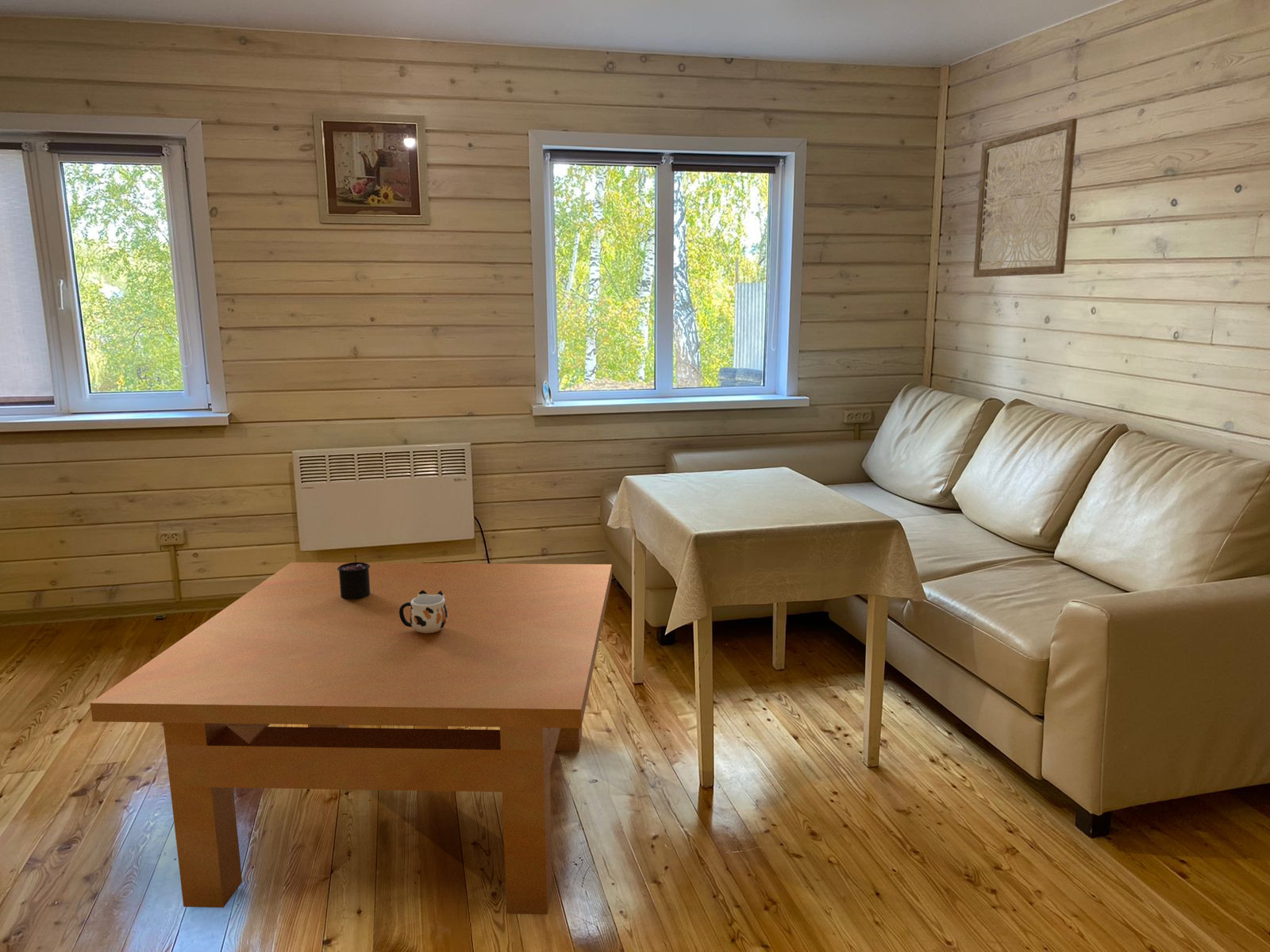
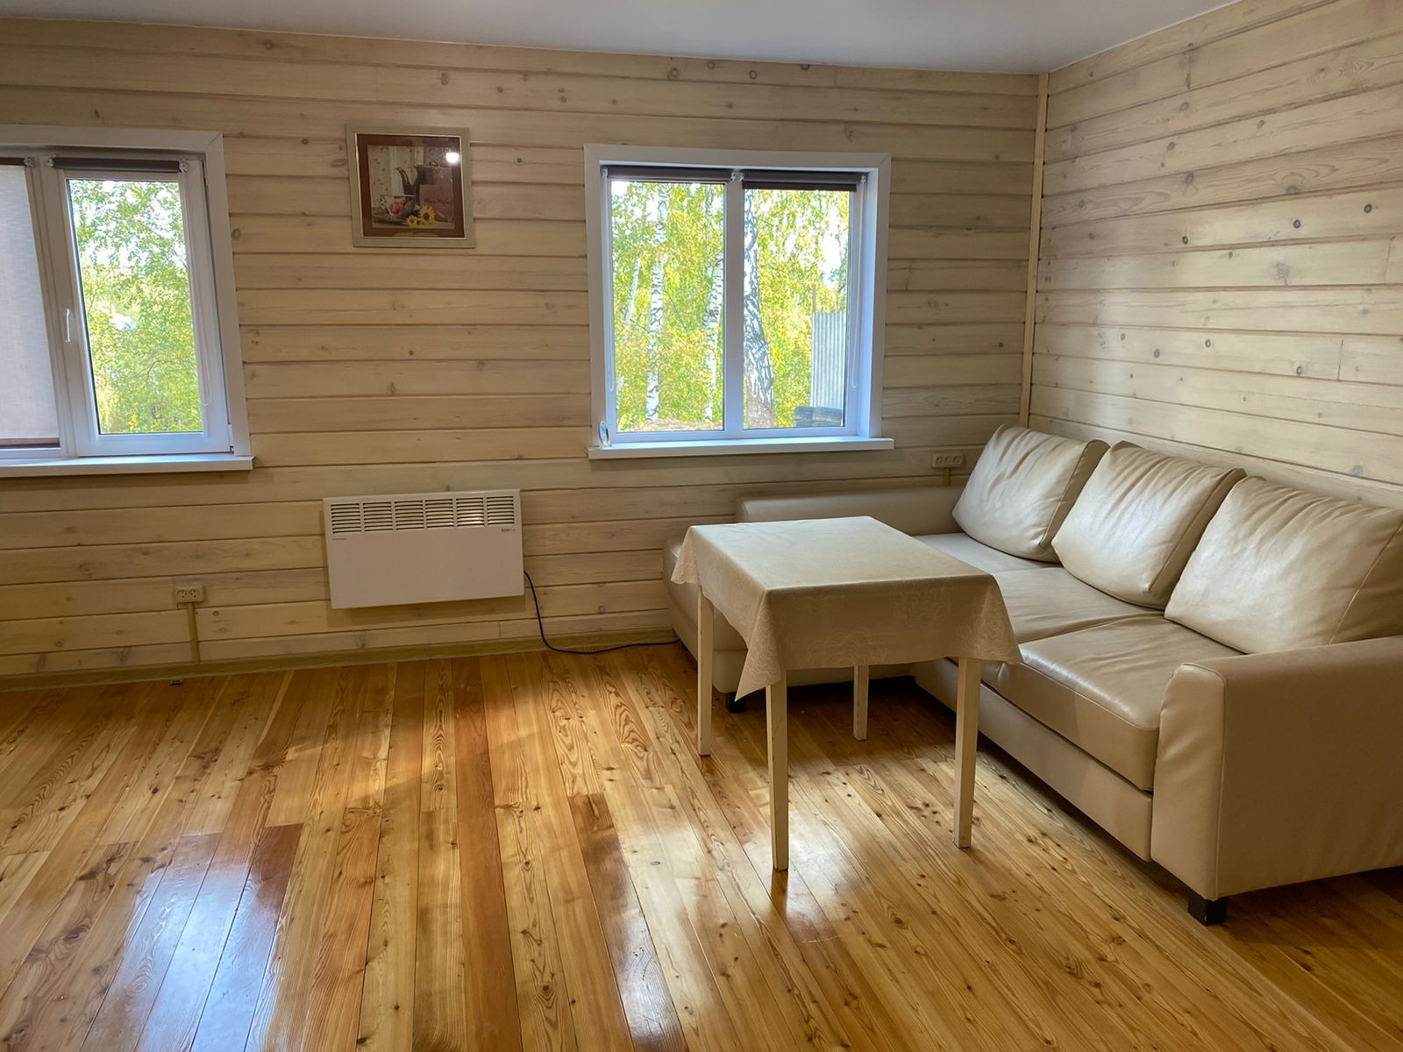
- mug [399,590,448,633]
- table [90,562,613,916]
- candle [337,555,370,600]
- wall art [972,117,1078,278]
